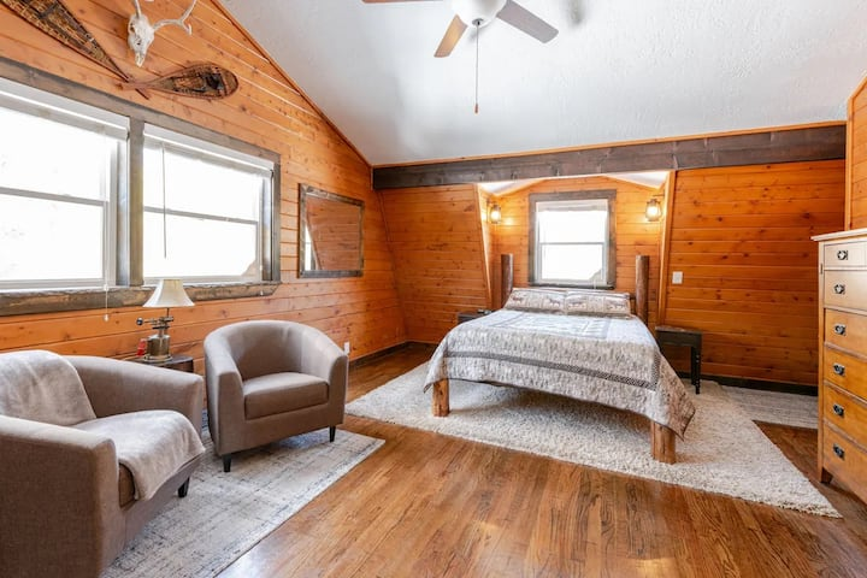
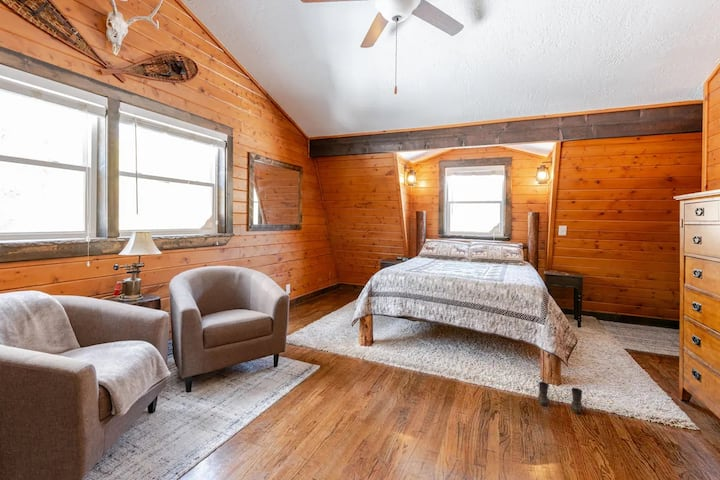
+ boots [537,381,583,414]
